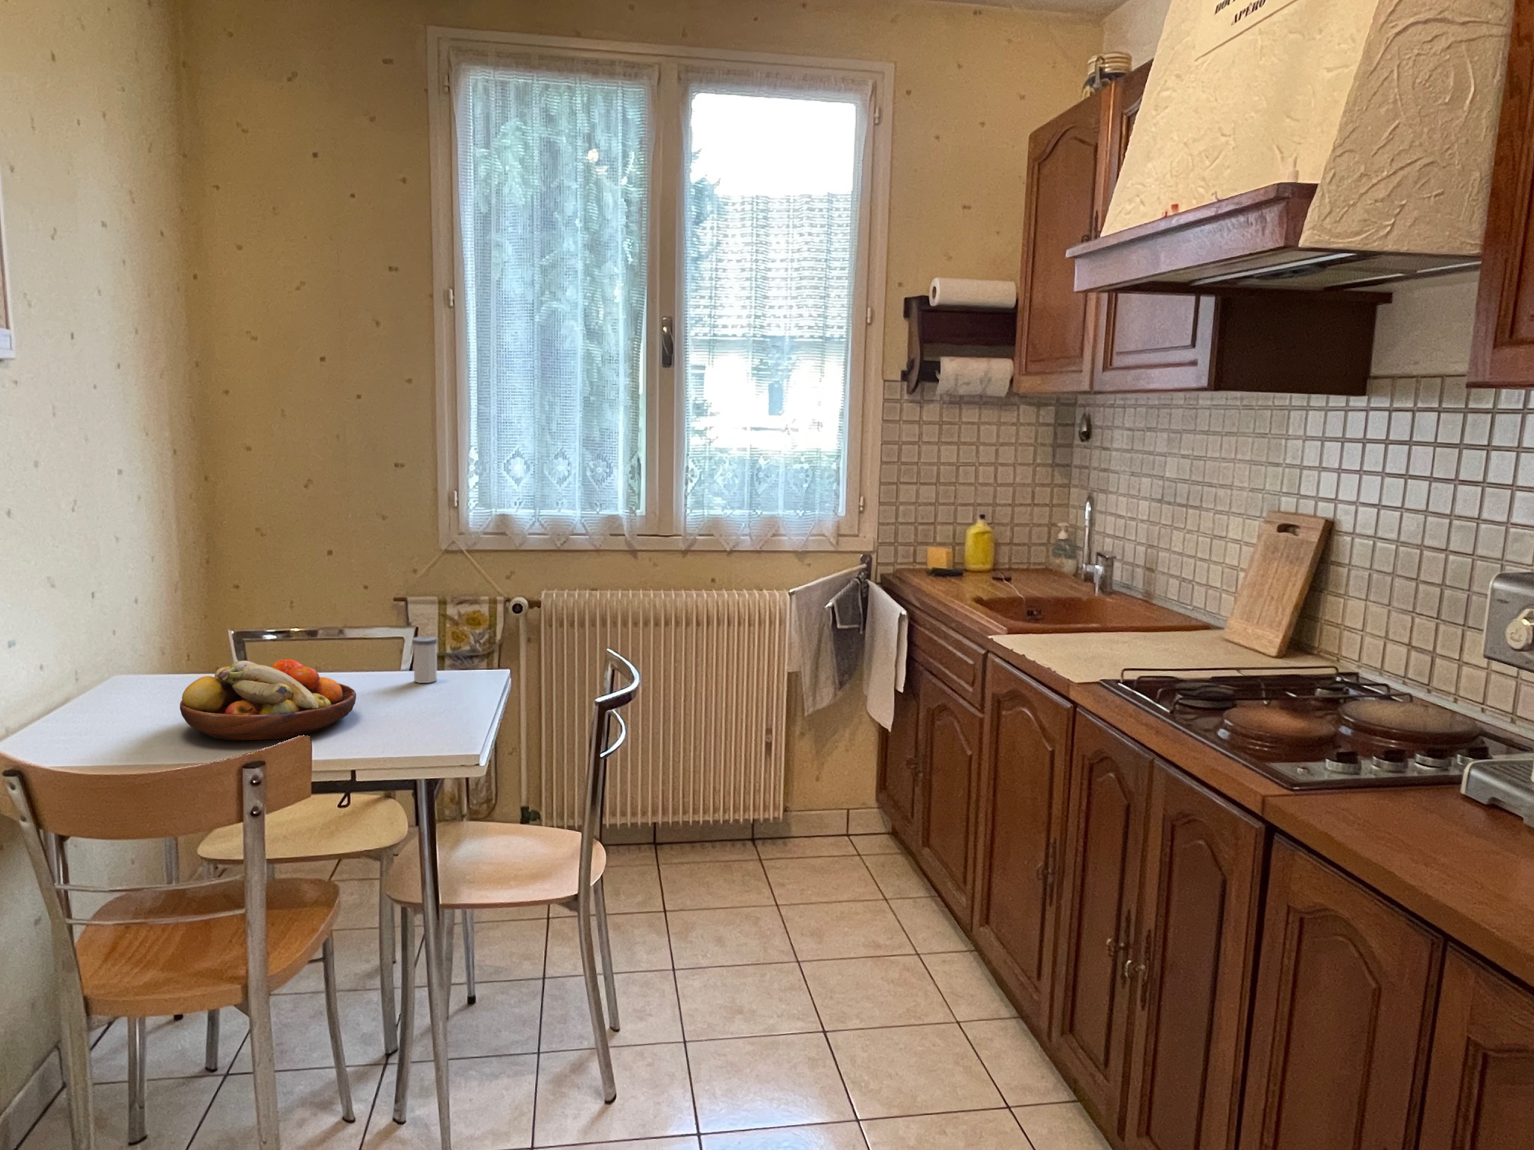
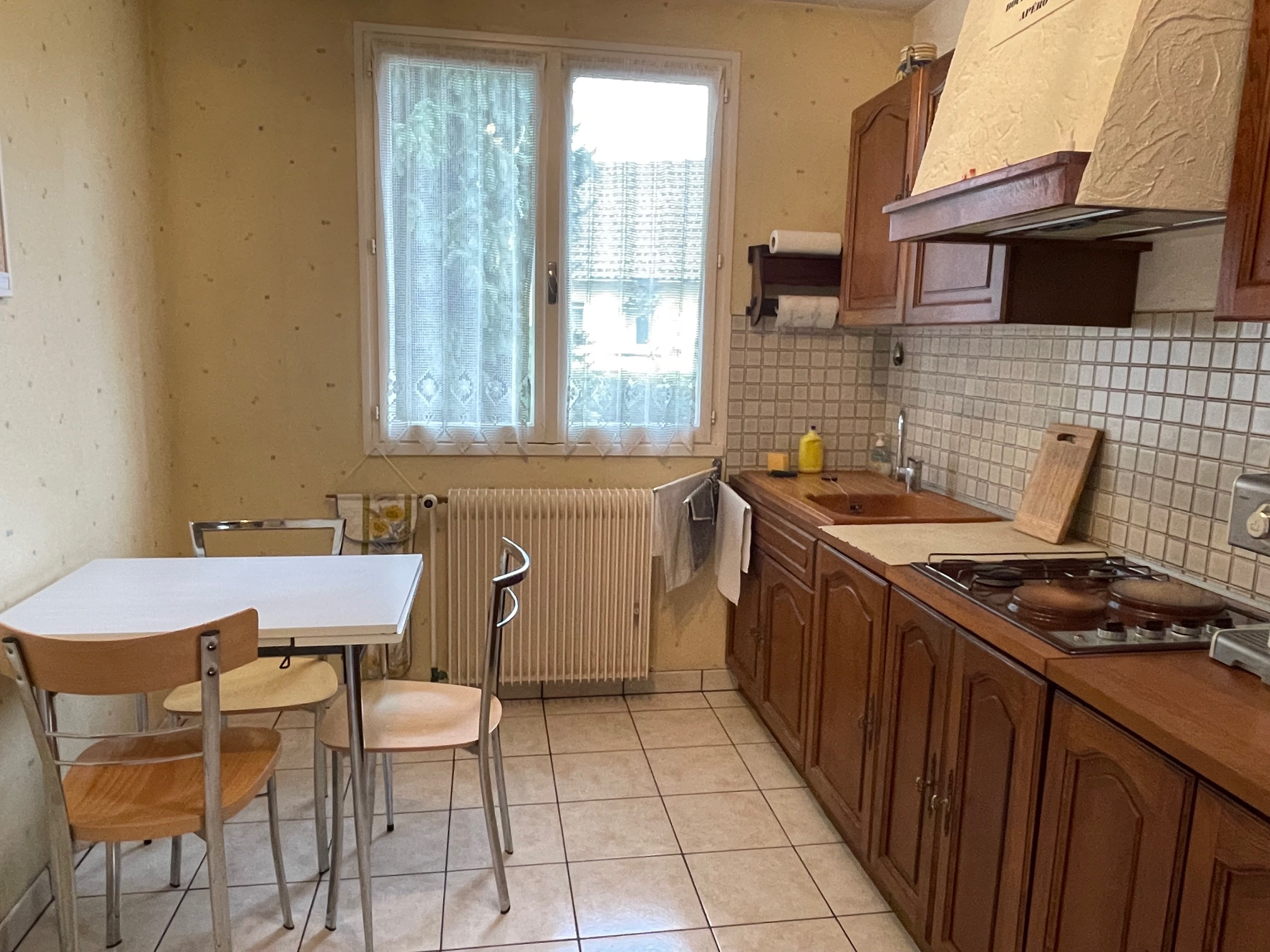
- fruit bowl [179,658,356,742]
- salt shaker [412,635,438,684]
